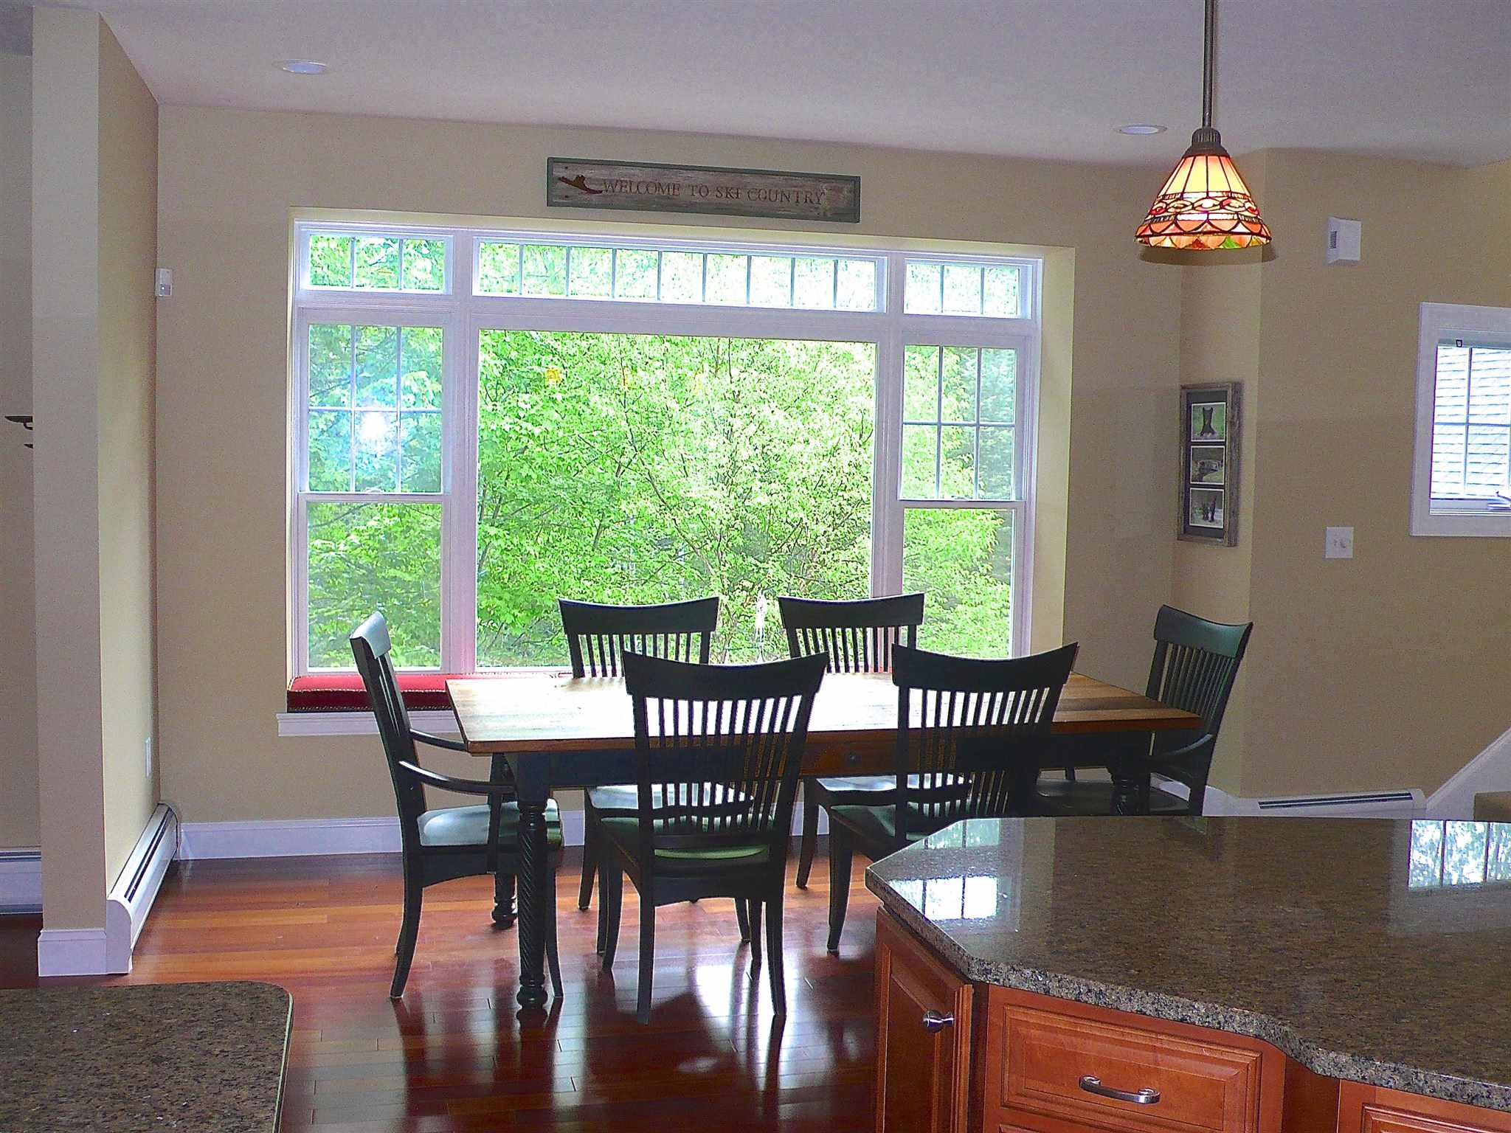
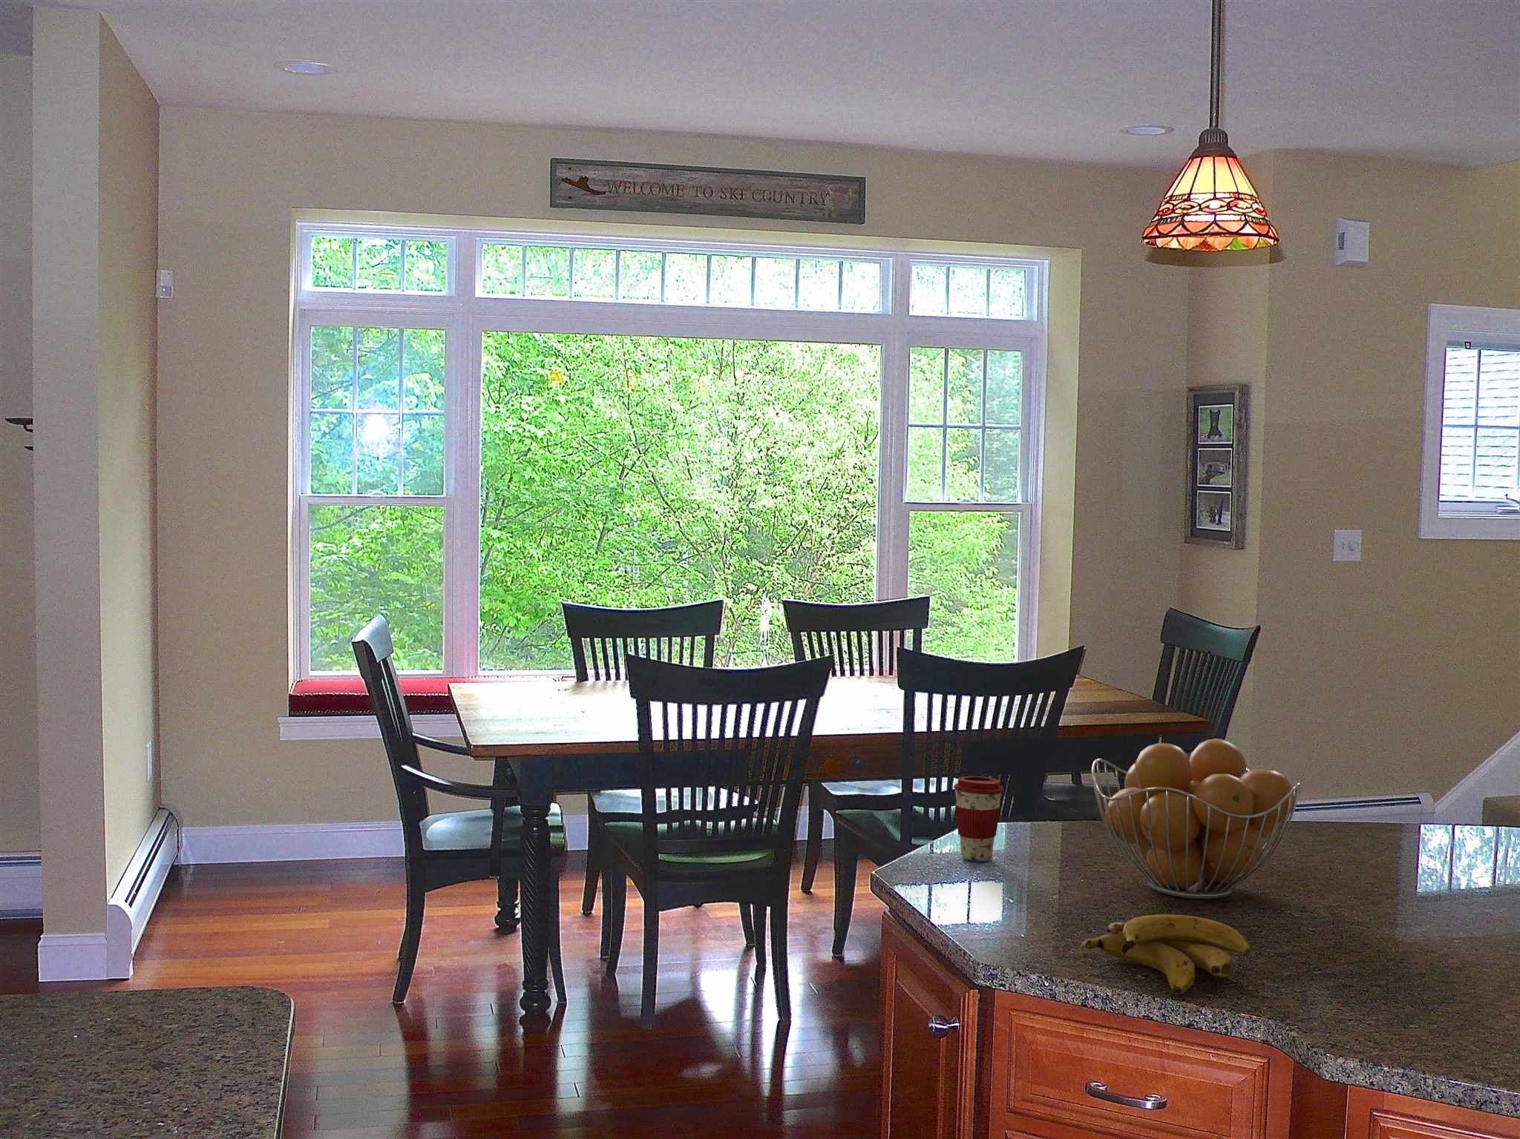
+ banana [1080,914,1252,995]
+ coffee cup [953,775,1004,861]
+ fruit basket [1092,738,1302,900]
